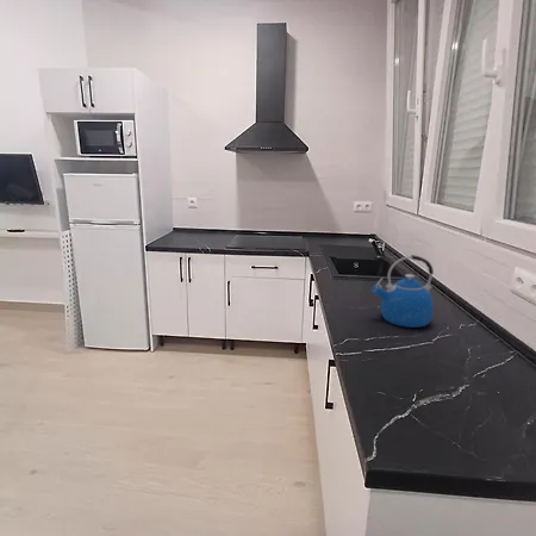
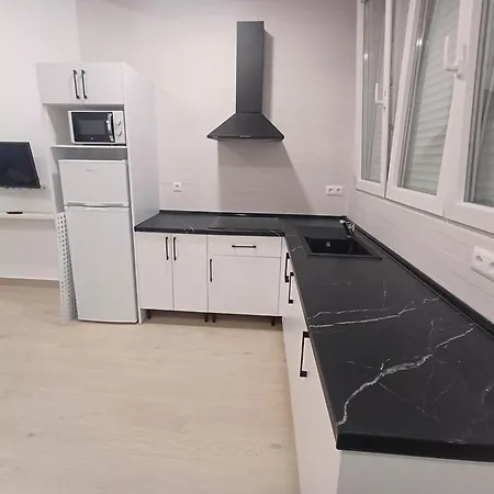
- kettle [370,254,435,329]
